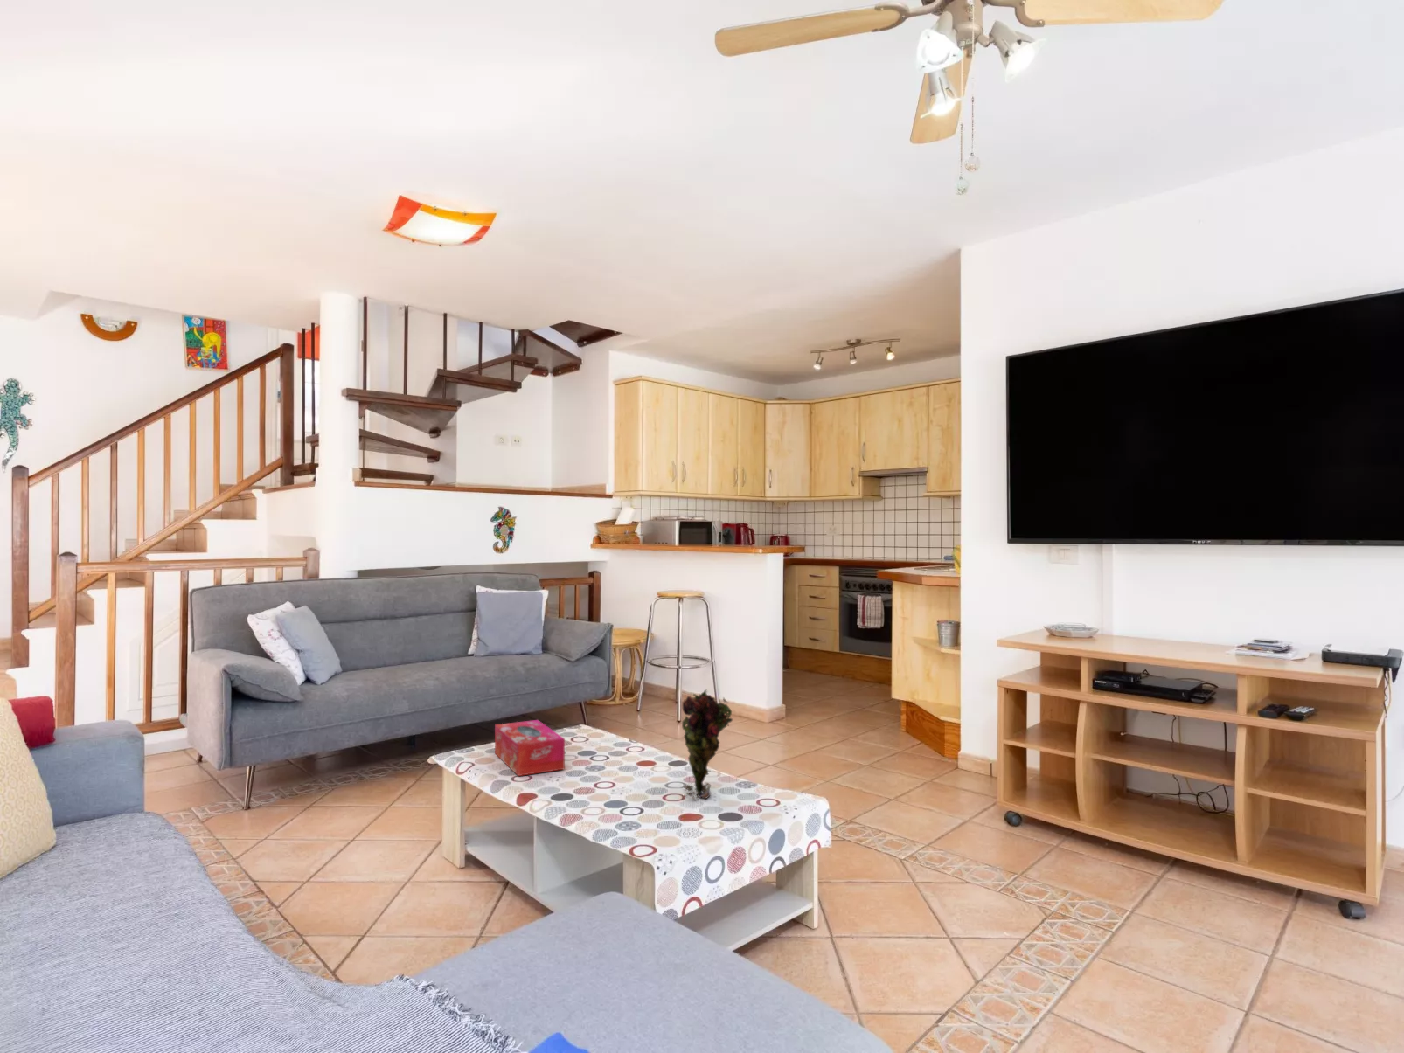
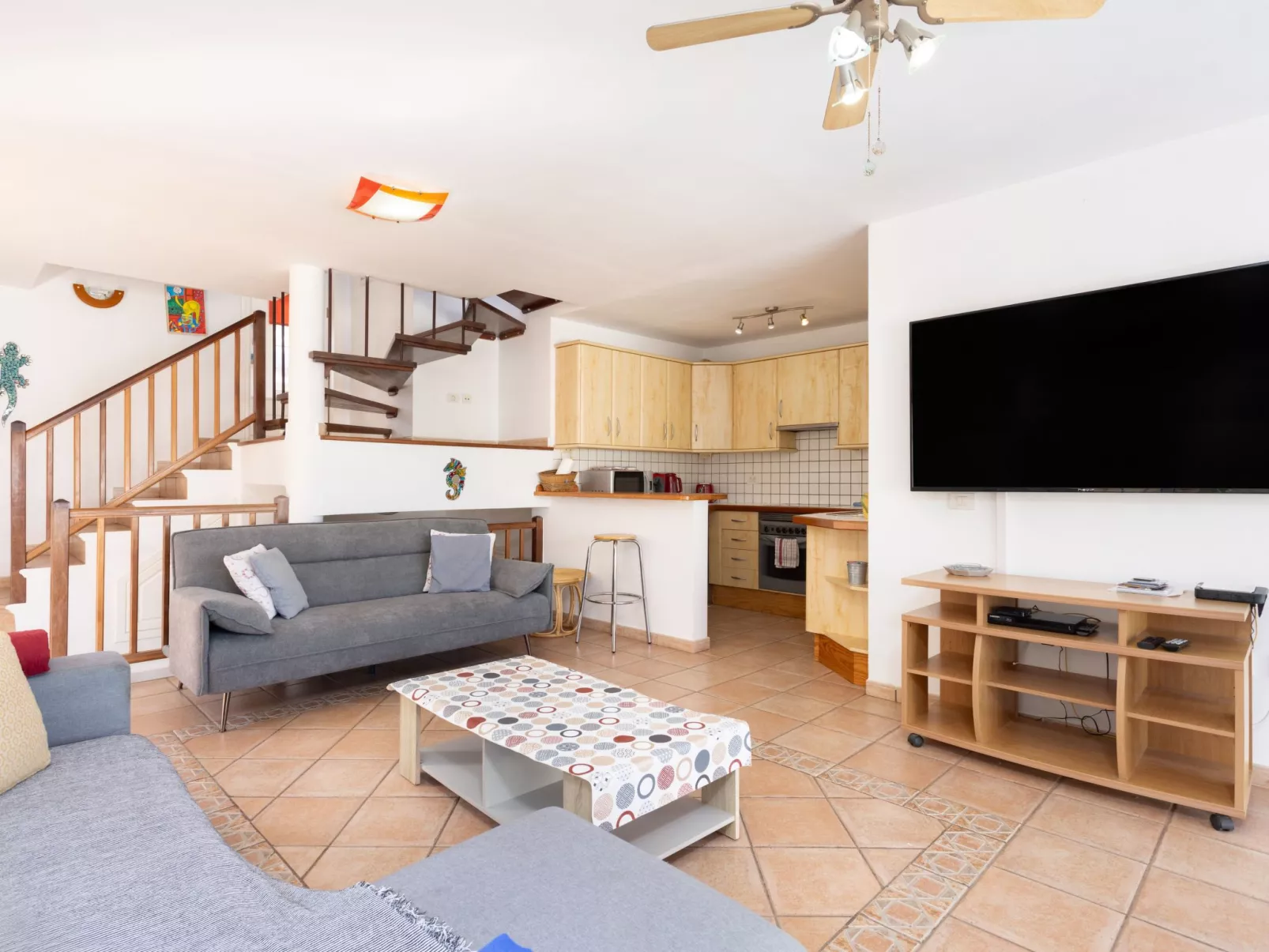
- tissue box [493,719,565,776]
- flower [682,689,735,801]
